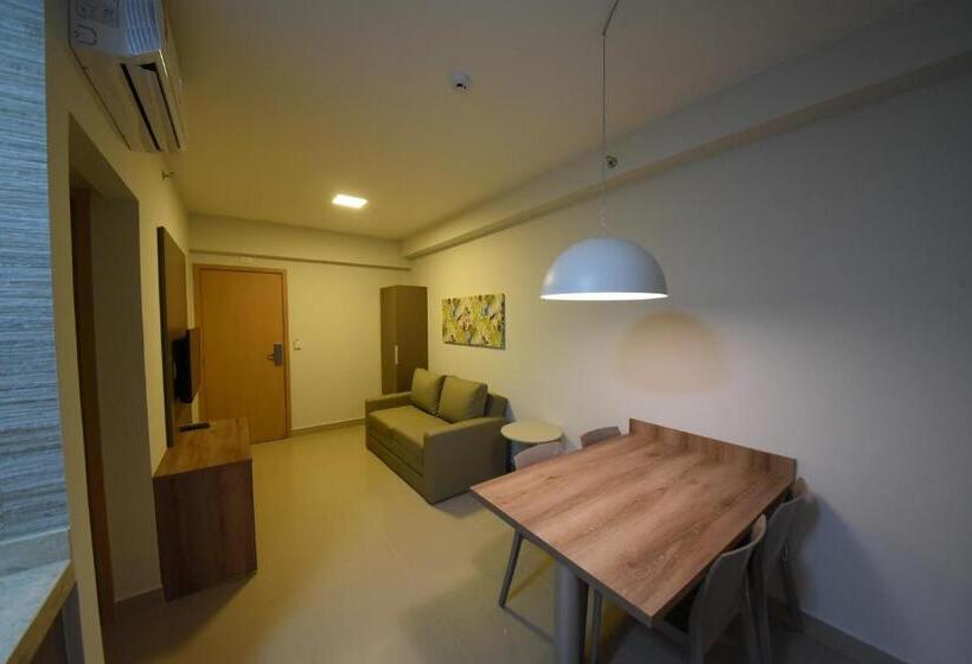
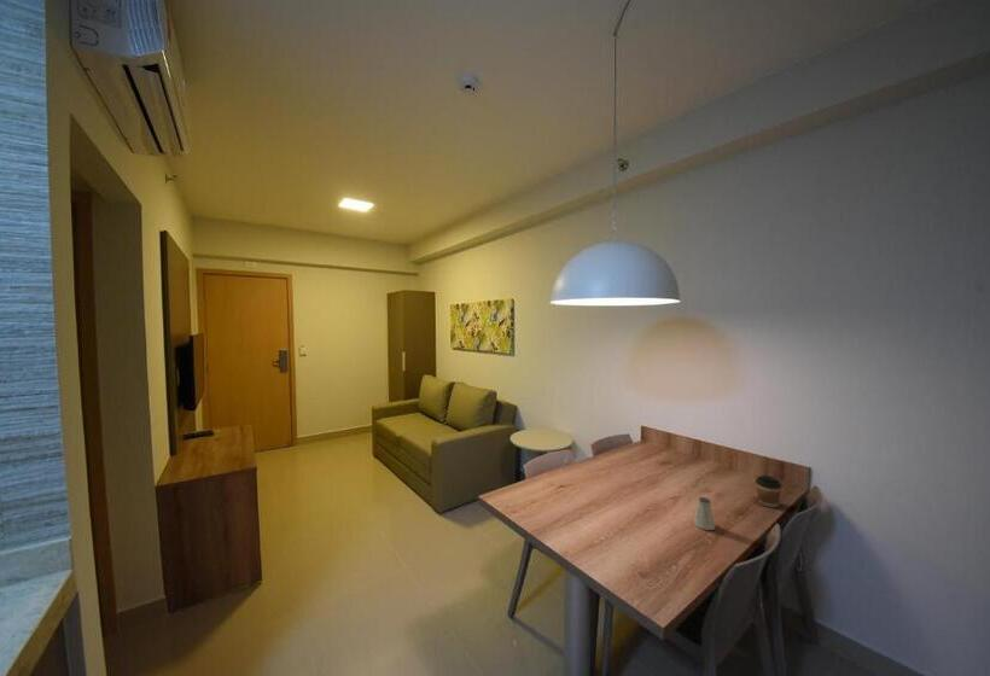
+ coffee cup [755,474,784,508]
+ saltshaker [693,496,717,531]
